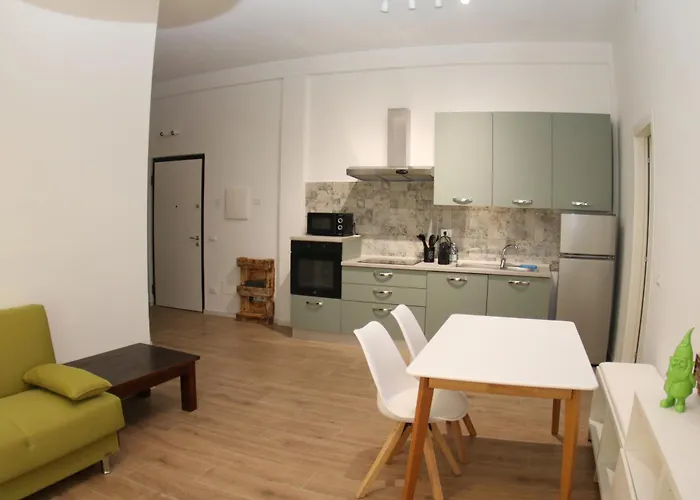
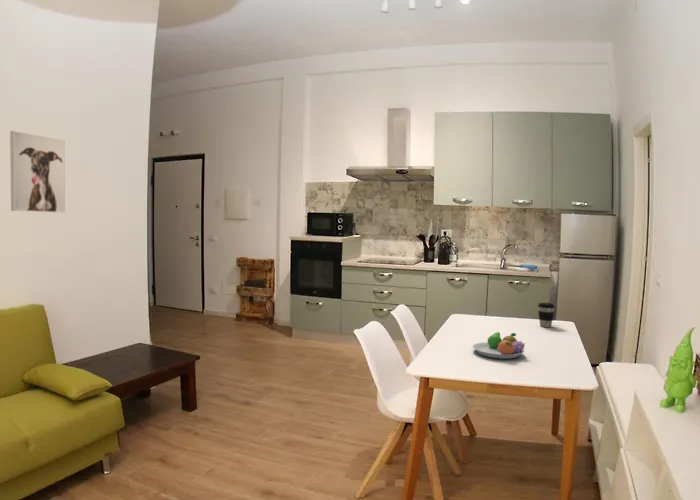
+ coffee cup [537,302,556,328]
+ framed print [9,130,66,214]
+ fruit bowl [472,331,526,359]
